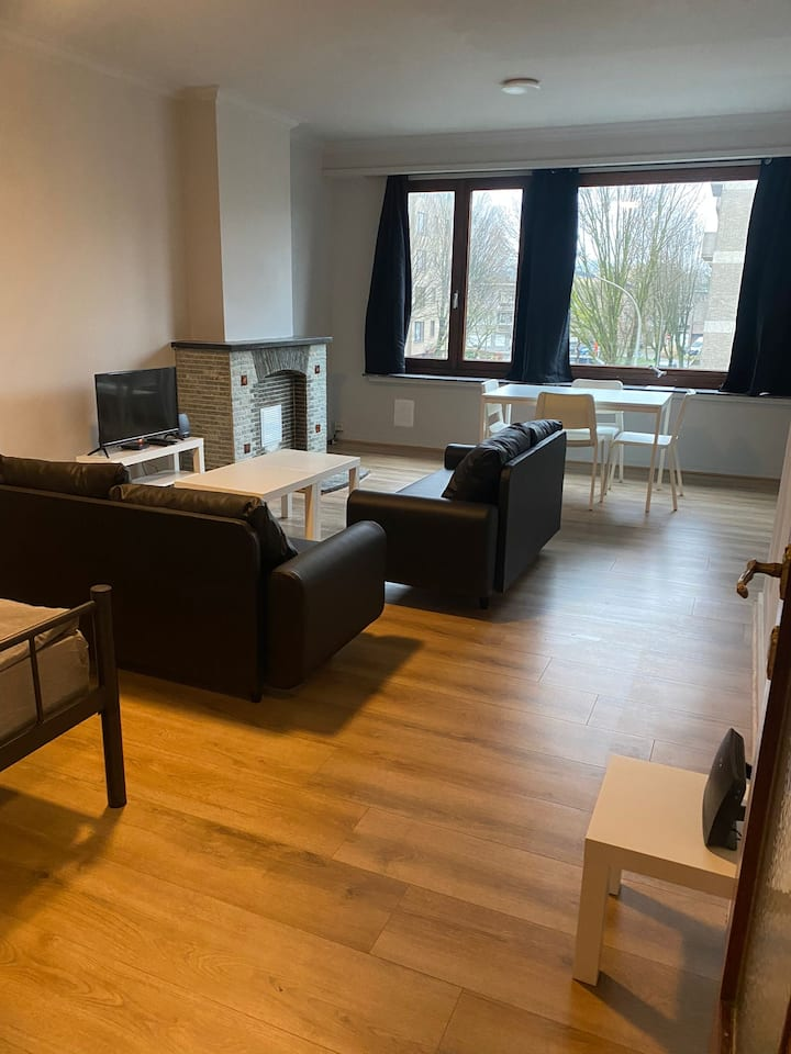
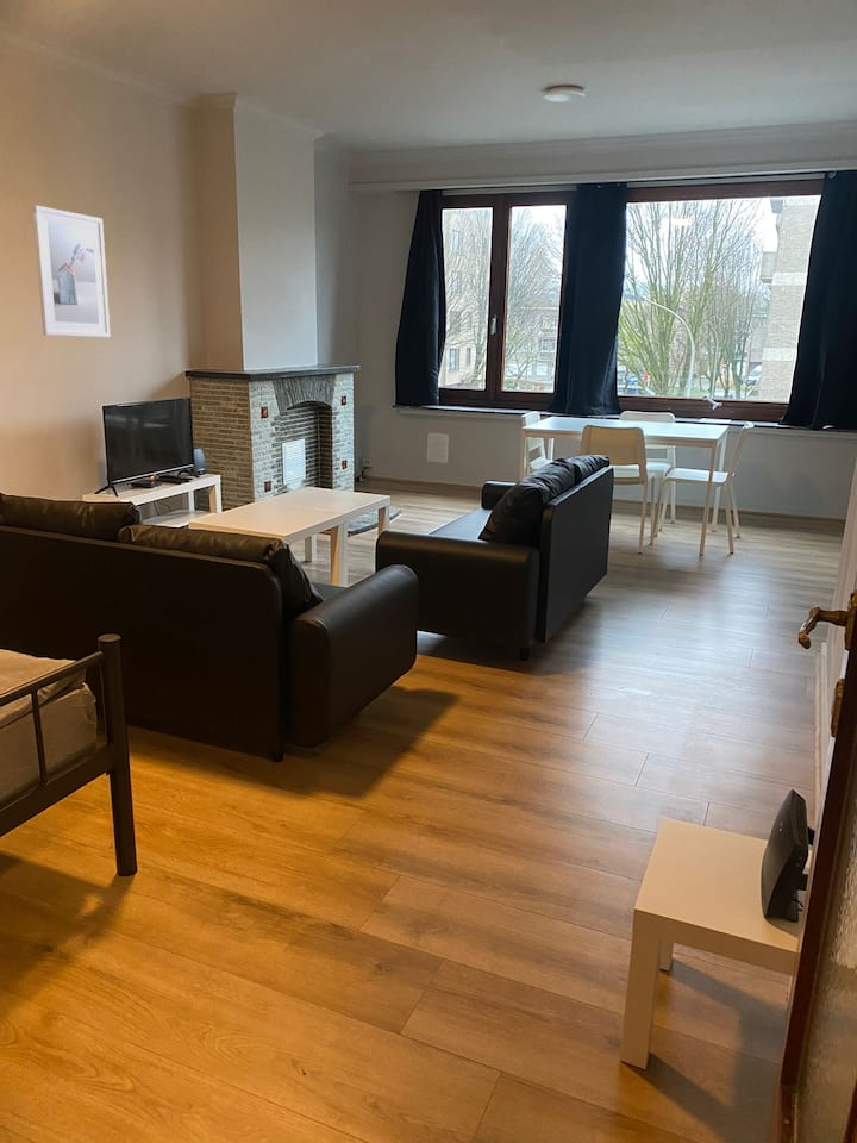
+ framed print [31,204,111,338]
